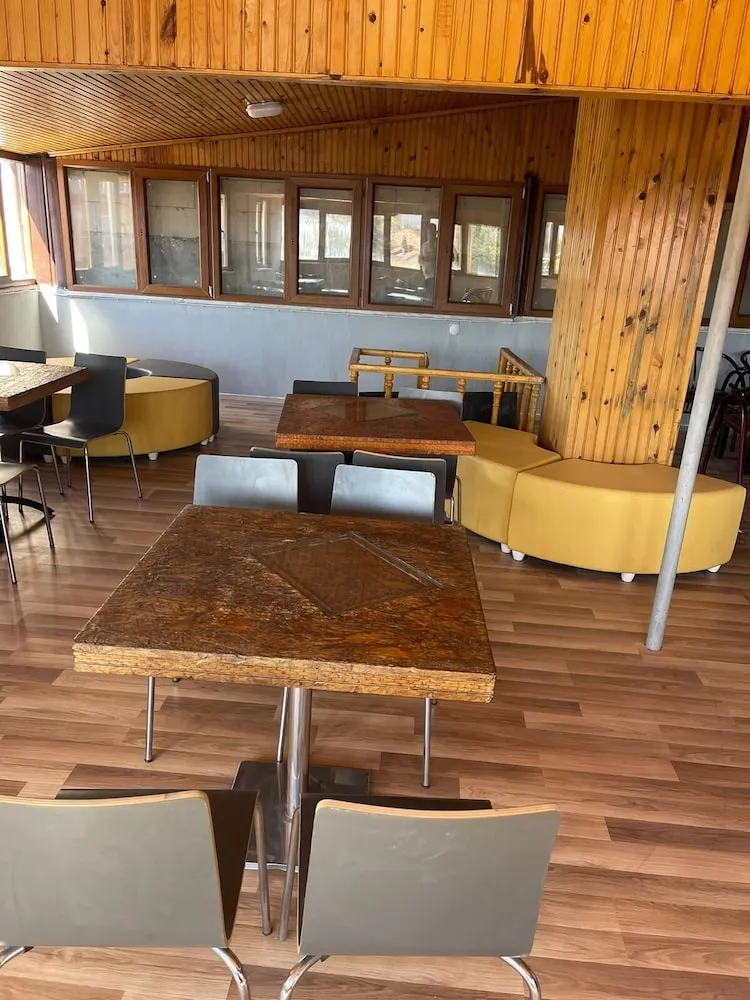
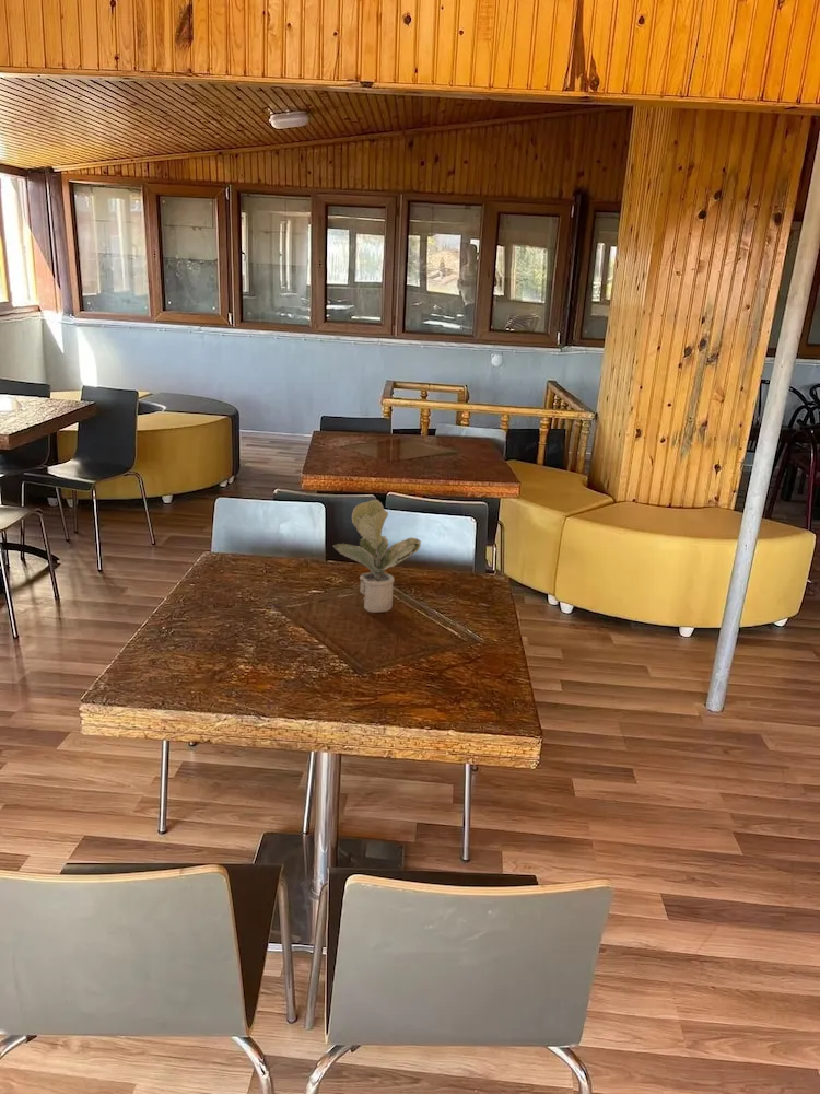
+ potted plant [331,499,422,614]
